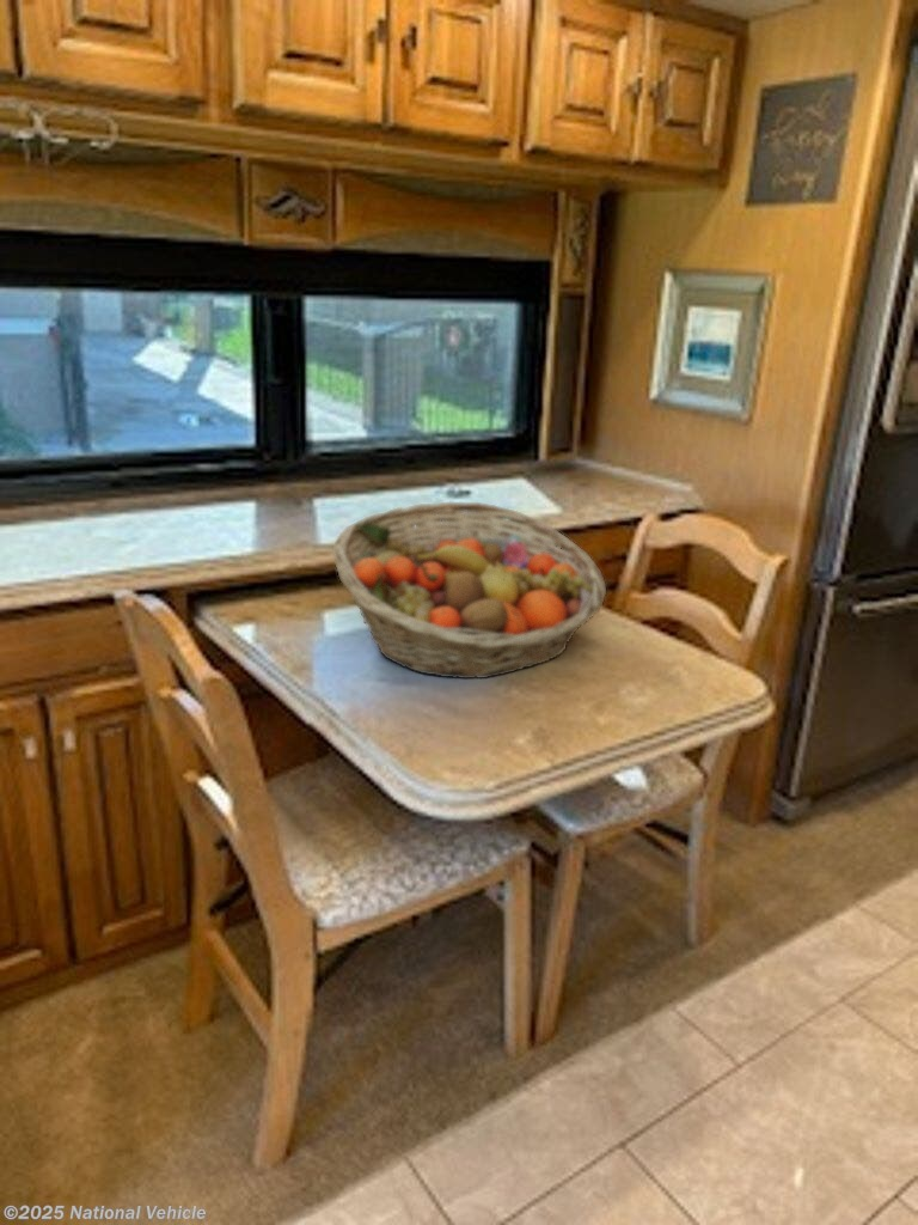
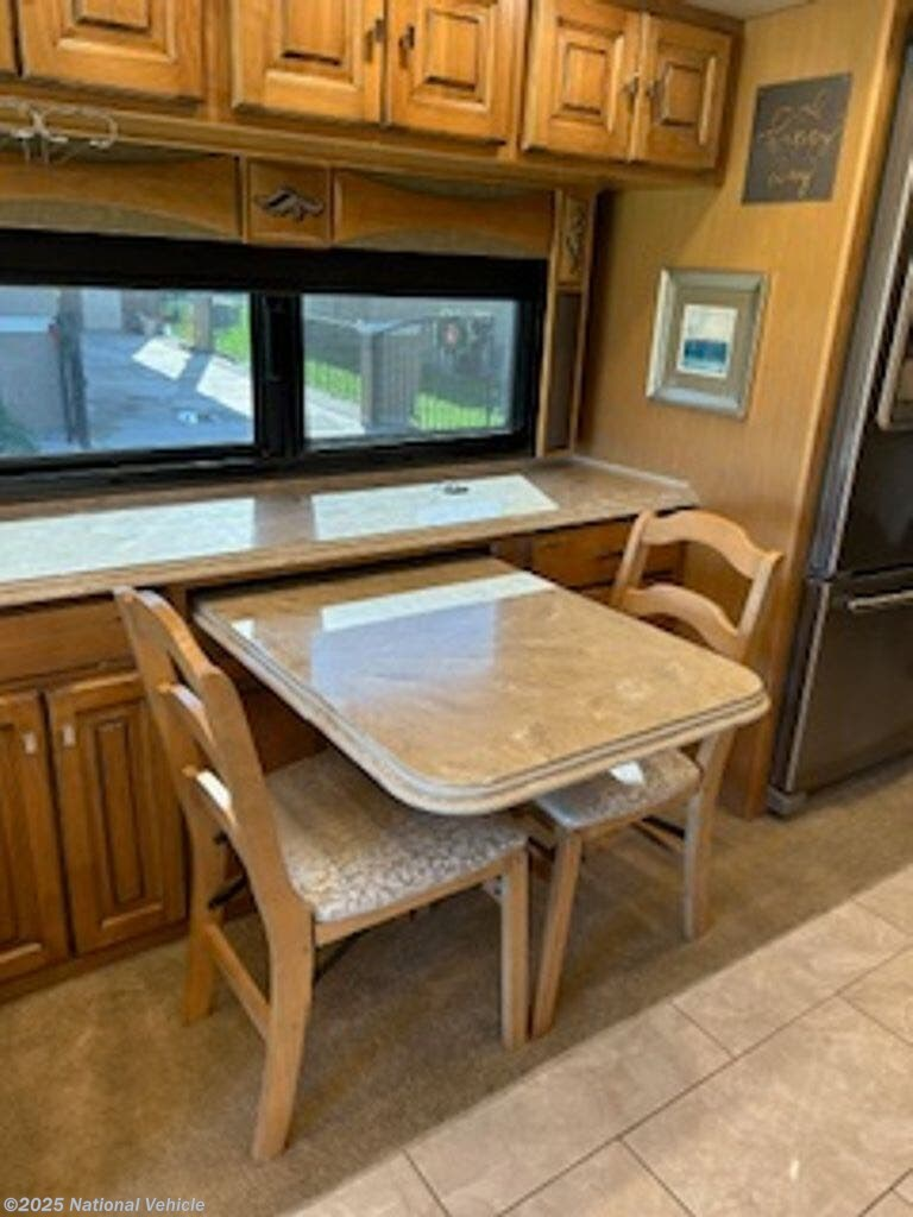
- fruit basket [332,501,607,679]
